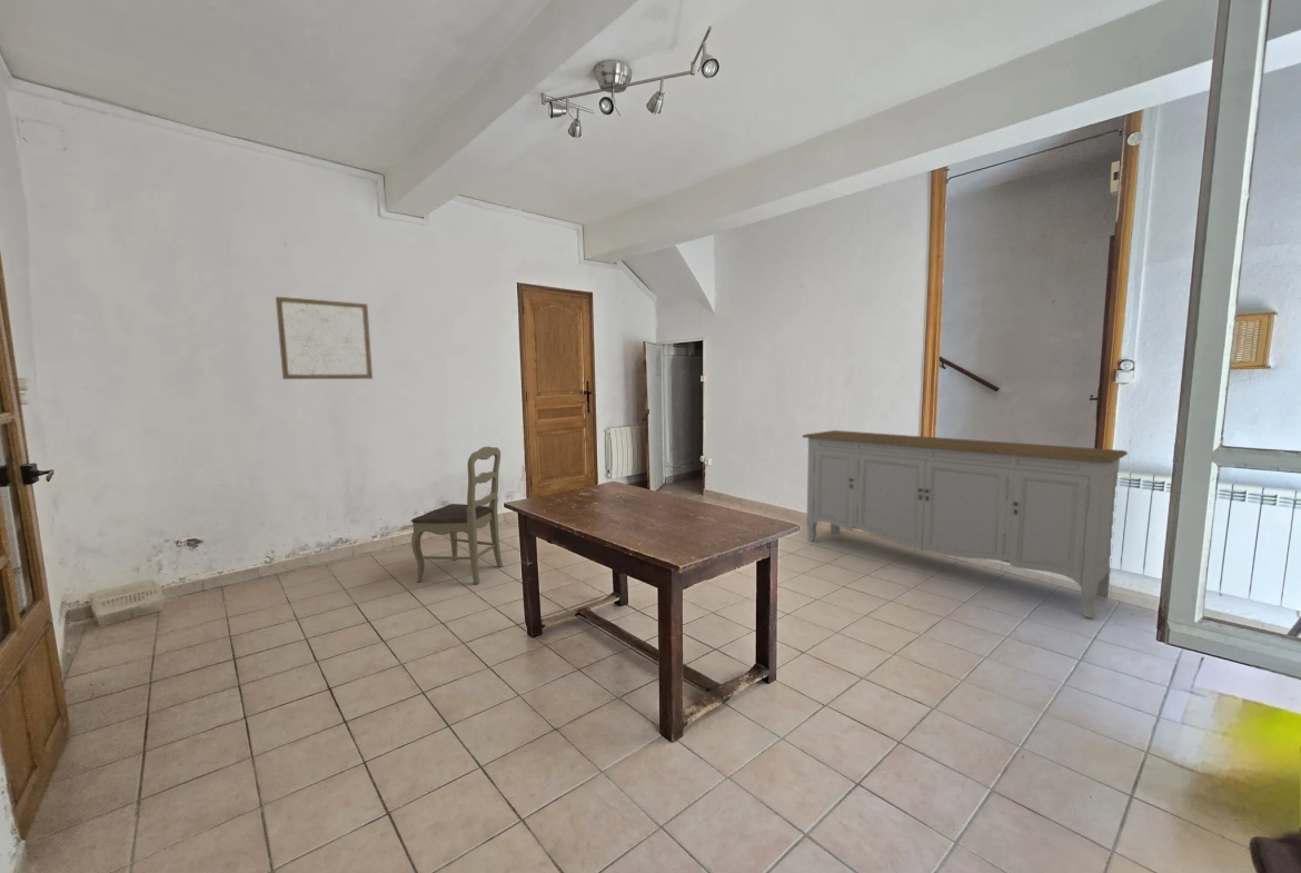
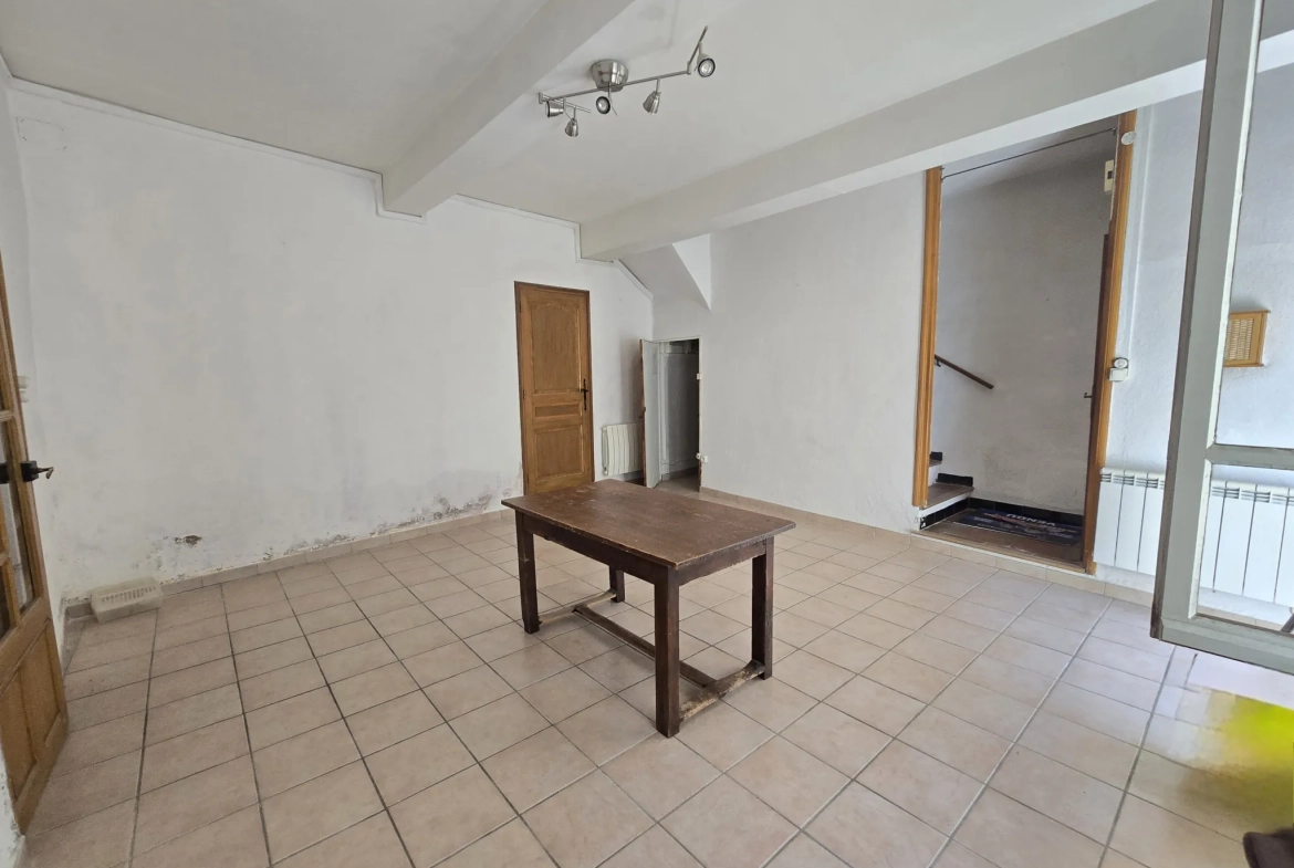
- wall art [275,296,374,380]
- sideboard [801,429,1129,618]
- chair [410,446,504,585]
